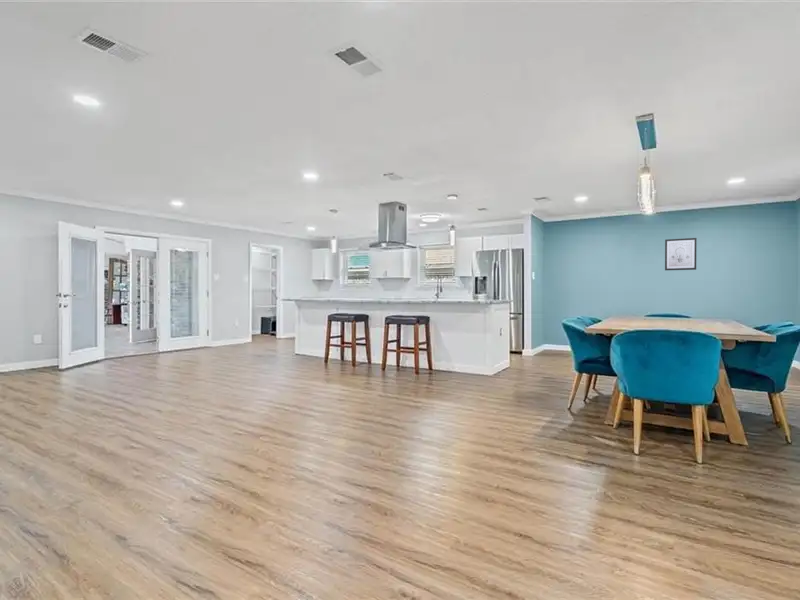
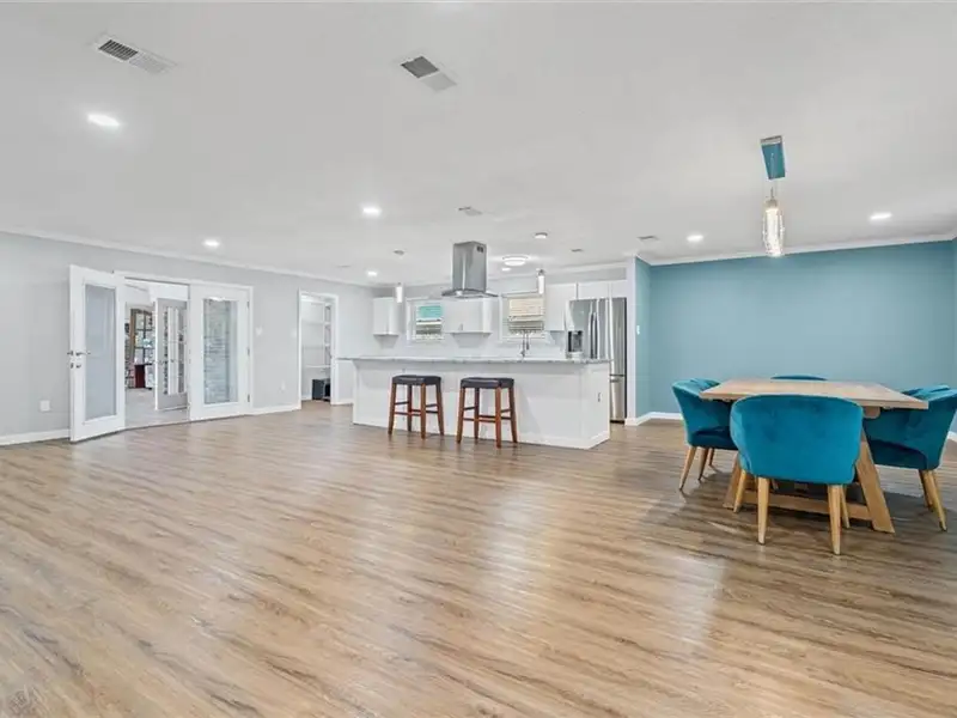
- wall art [664,237,697,271]
